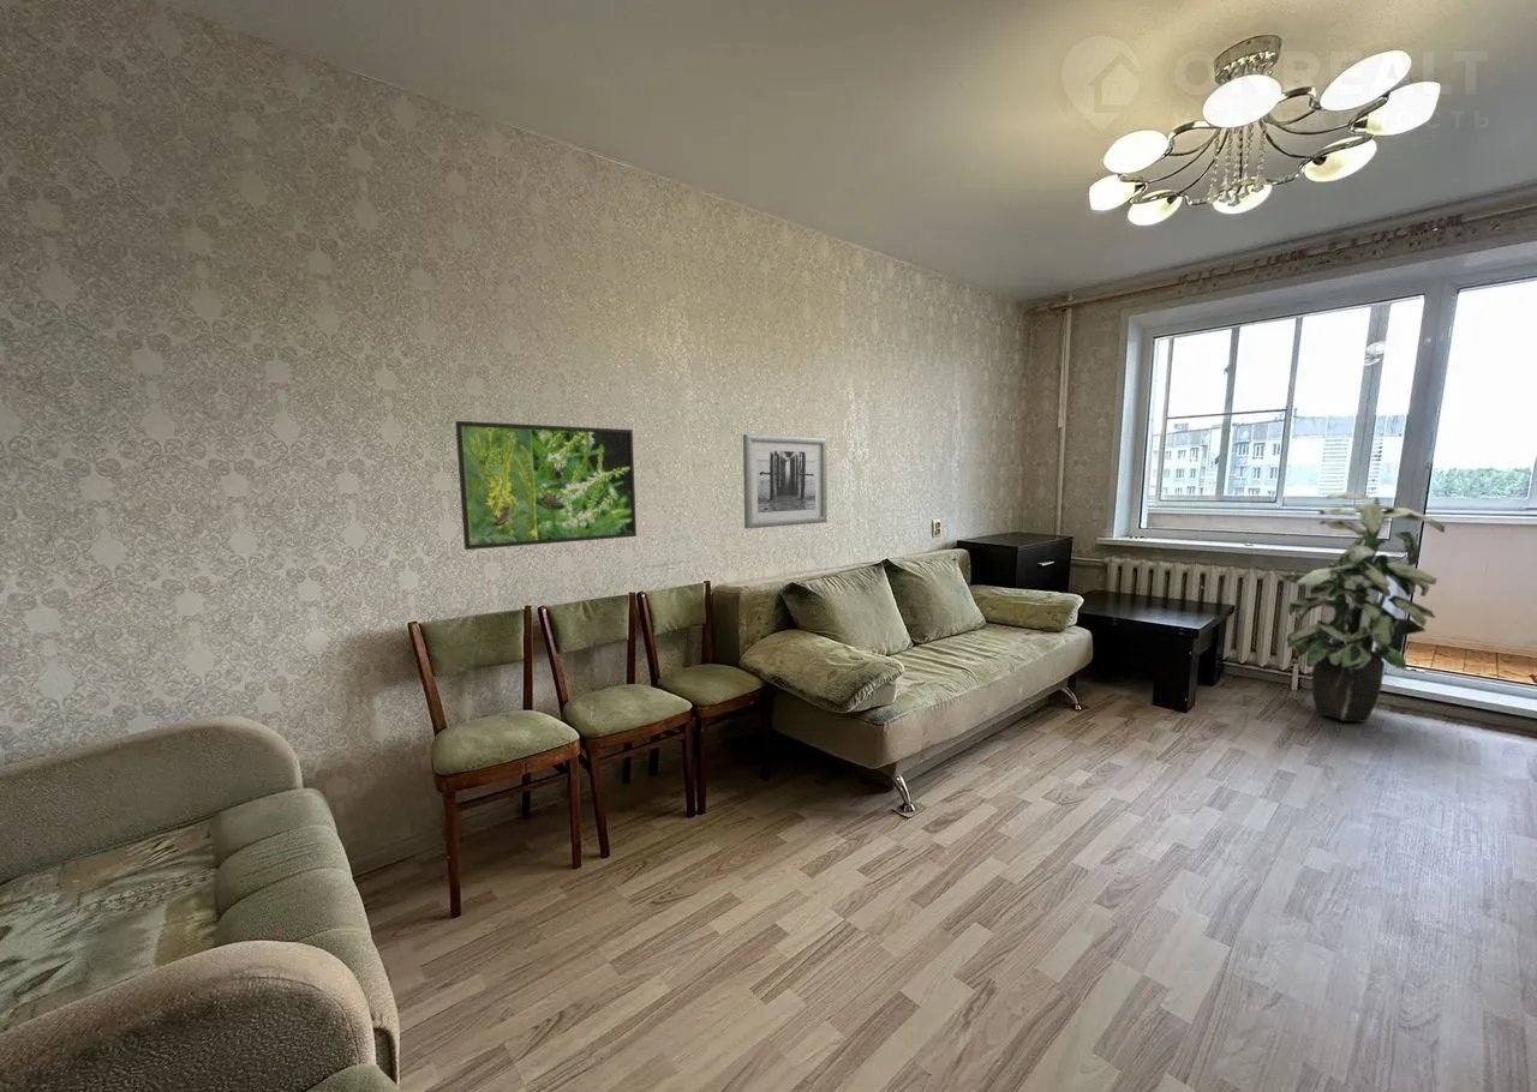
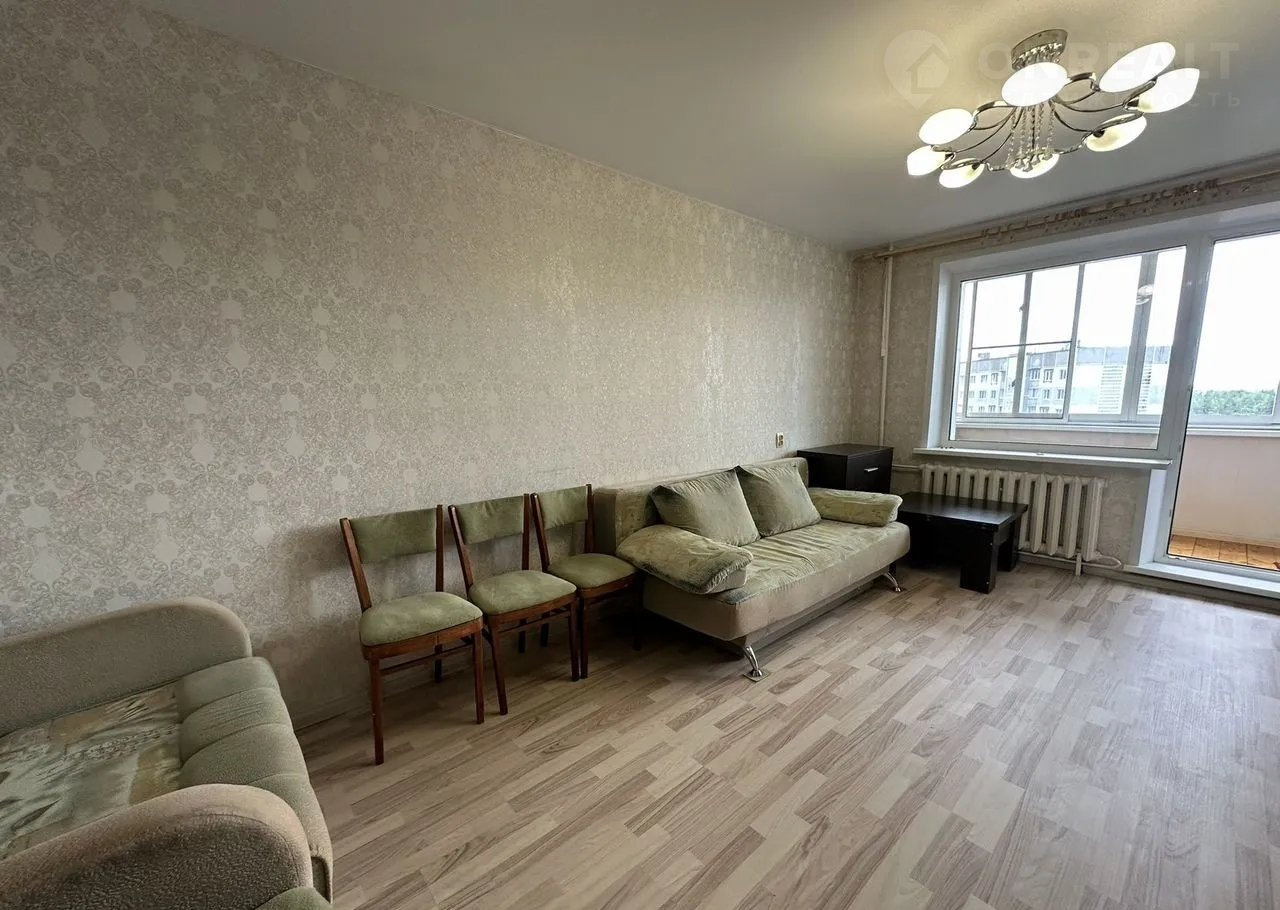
- indoor plant [1276,491,1446,724]
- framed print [454,420,638,551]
- wall art [742,433,829,529]
